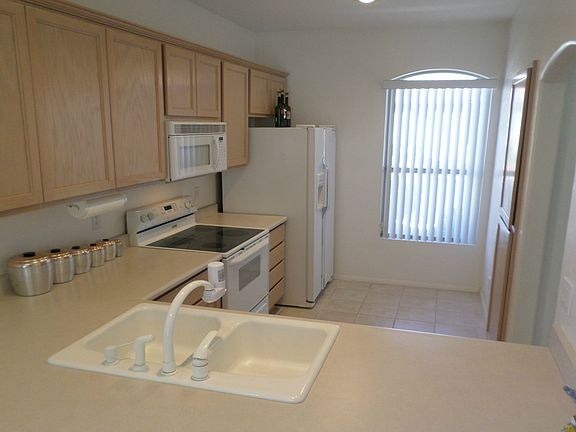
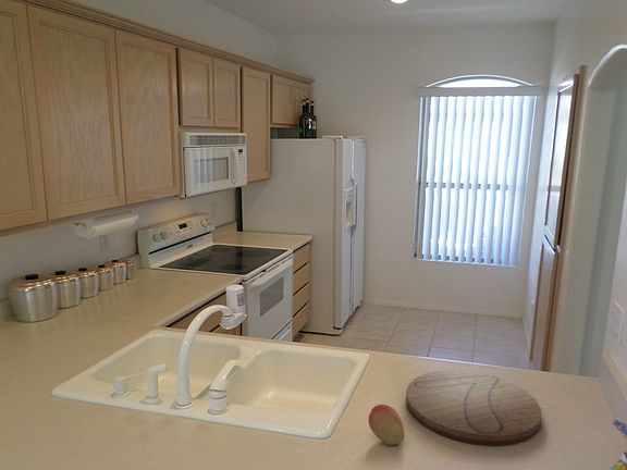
+ cutting board [405,369,542,447]
+ fruit [368,404,405,446]
